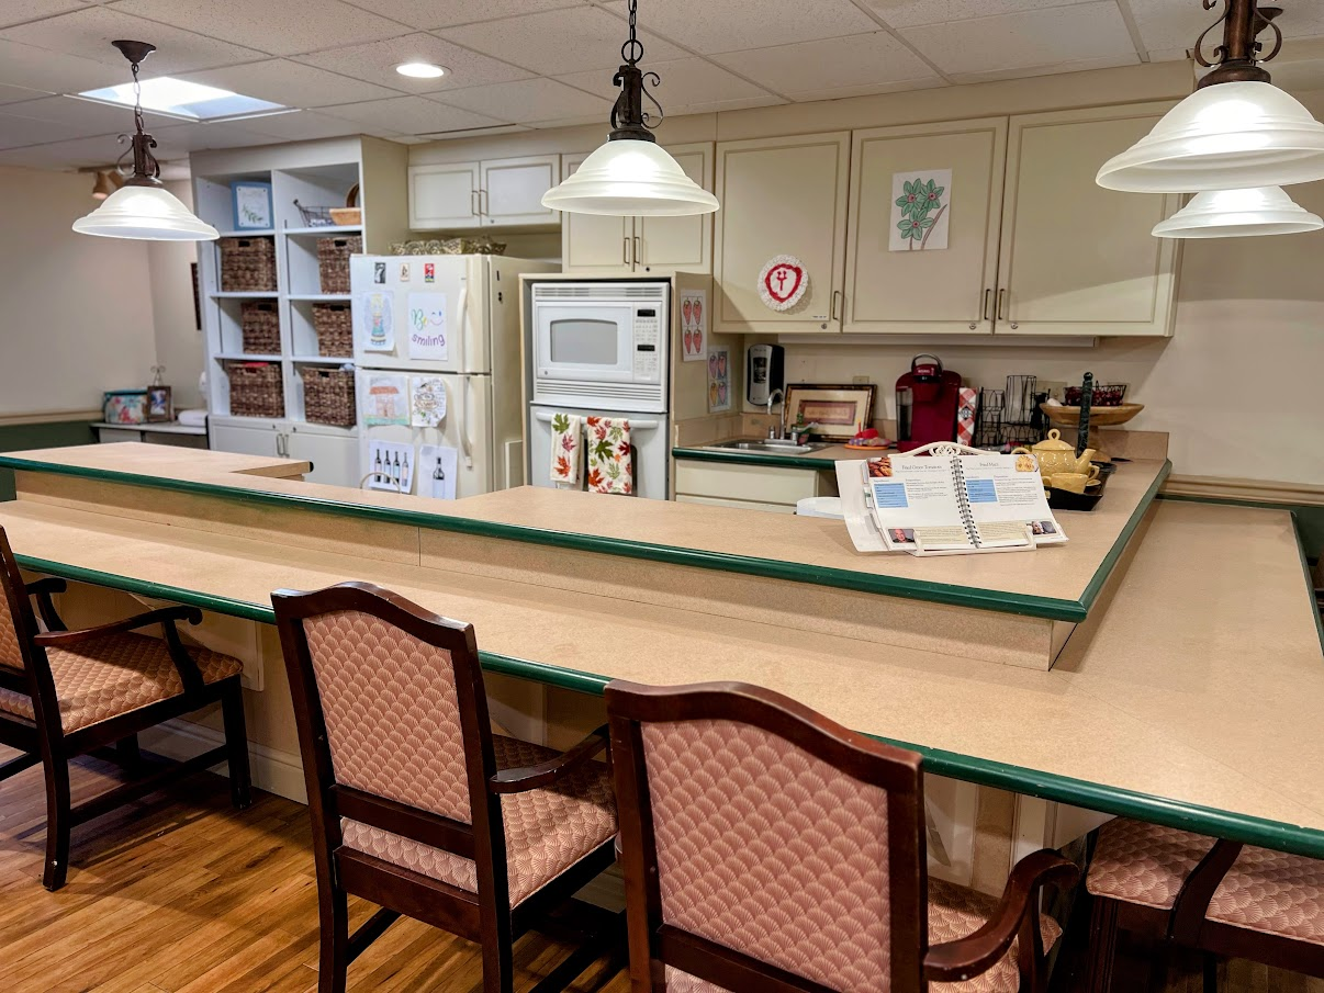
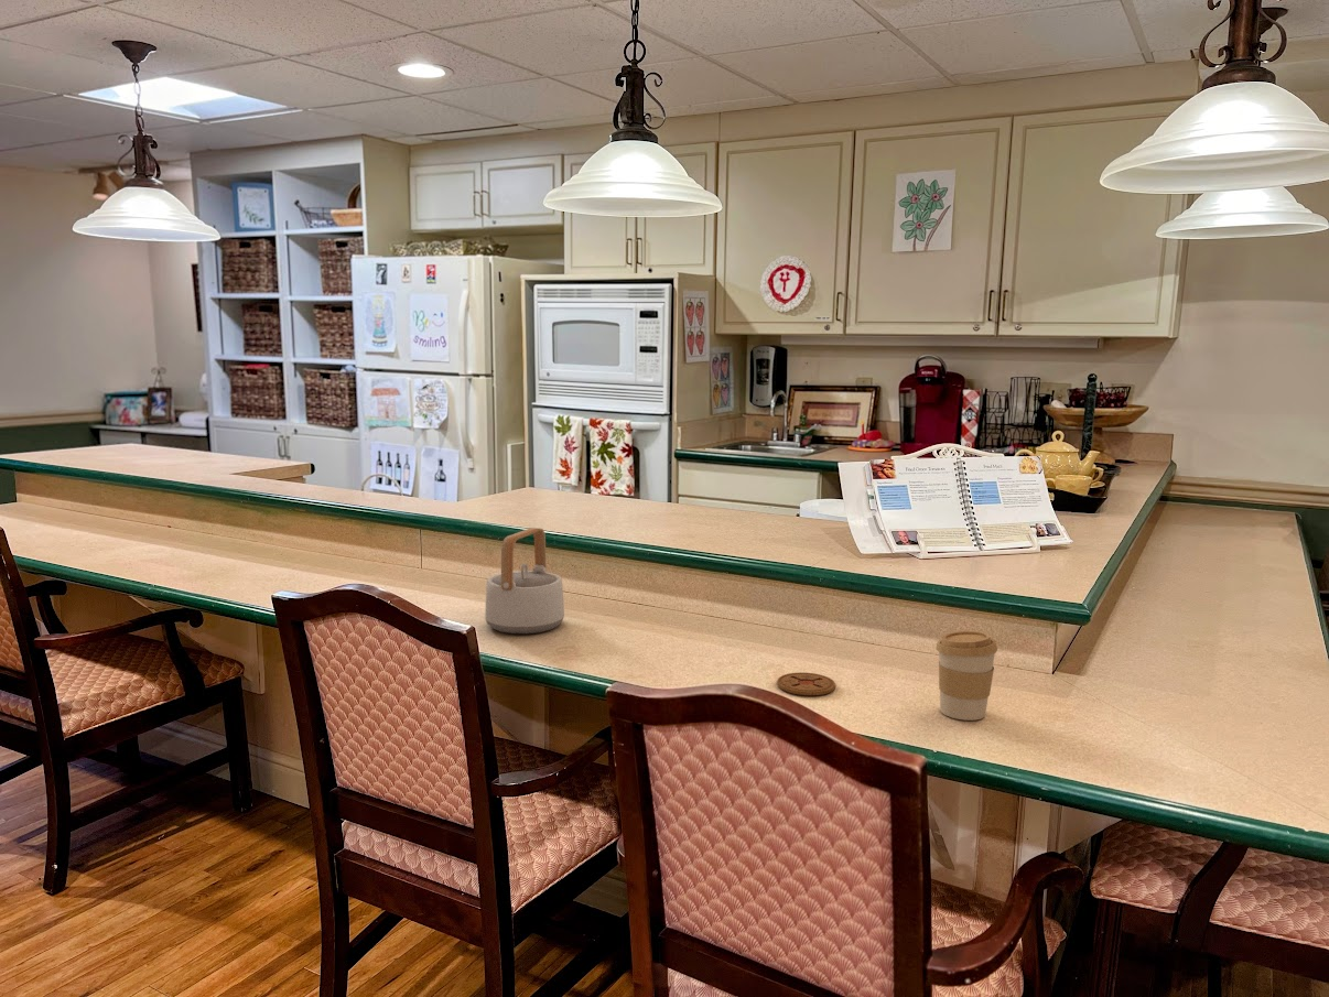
+ teapot [484,527,565,635]
+ coffee cup [934,630,998,722]
+ coaster [776,671,836,696]
